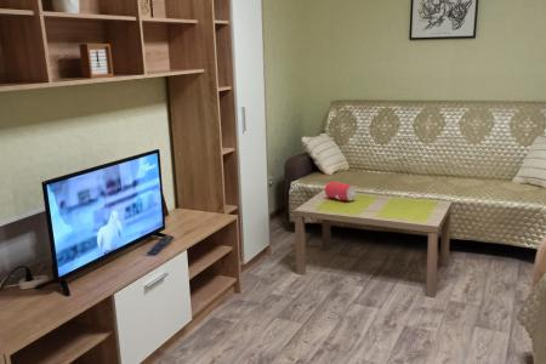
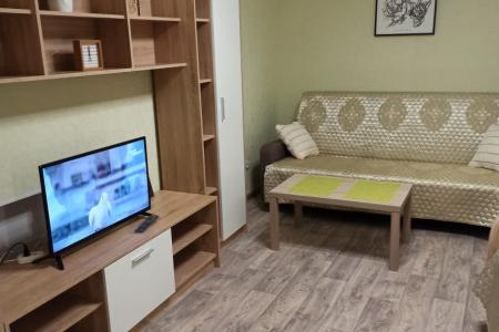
- speaker [324,181,358,203]
